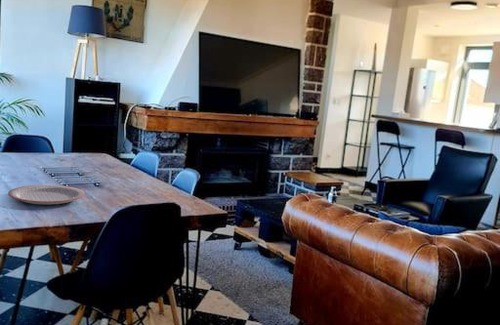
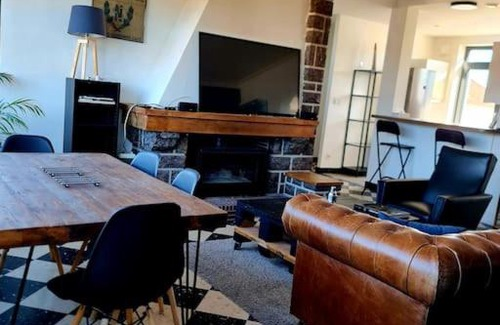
- plate [7,184,86,206]
